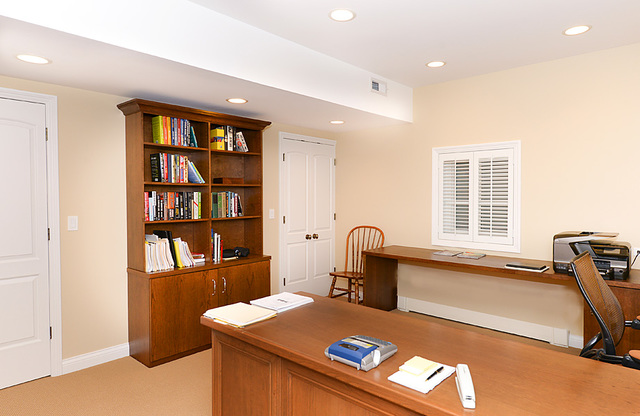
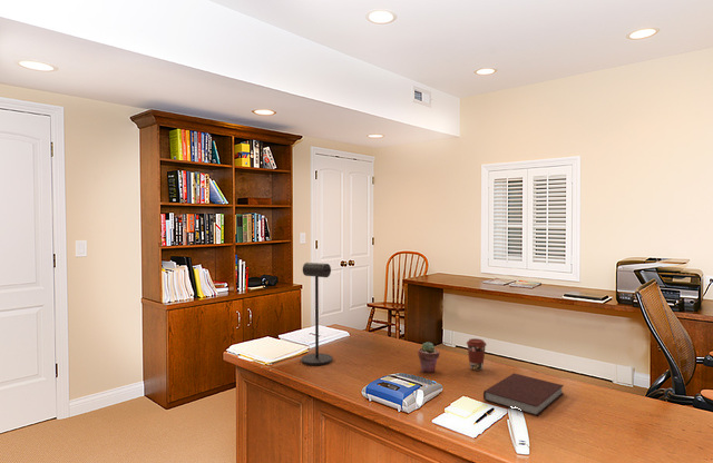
+ coffee cup [466,337,488,372]
+ potted succulent [417,341,441,374]
+ desk lamp [301,262,333,366]
+ notebook [482,372,565,416]
